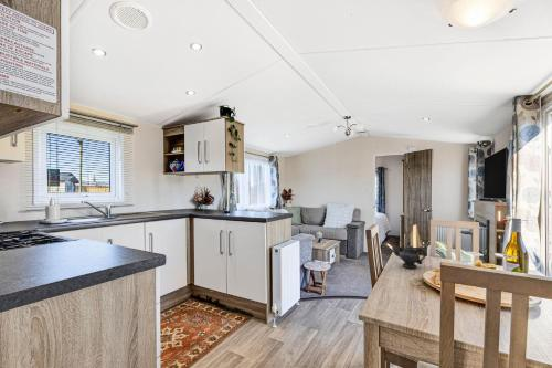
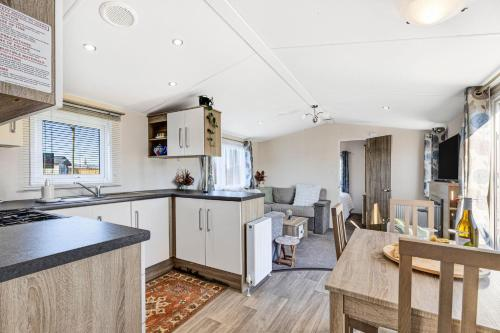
- teapot [391,240,427,269]
